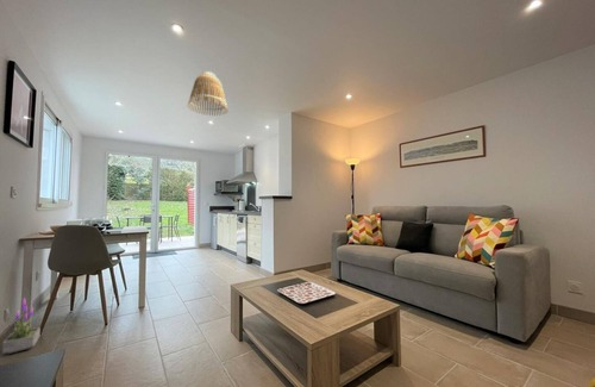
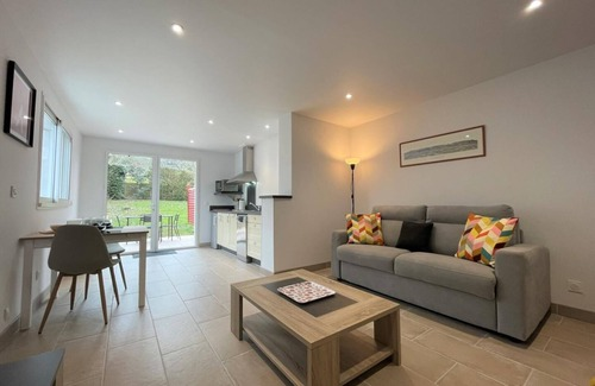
- lamp shade [186,70,230,117]
- potted plant [1,297,42,355]
